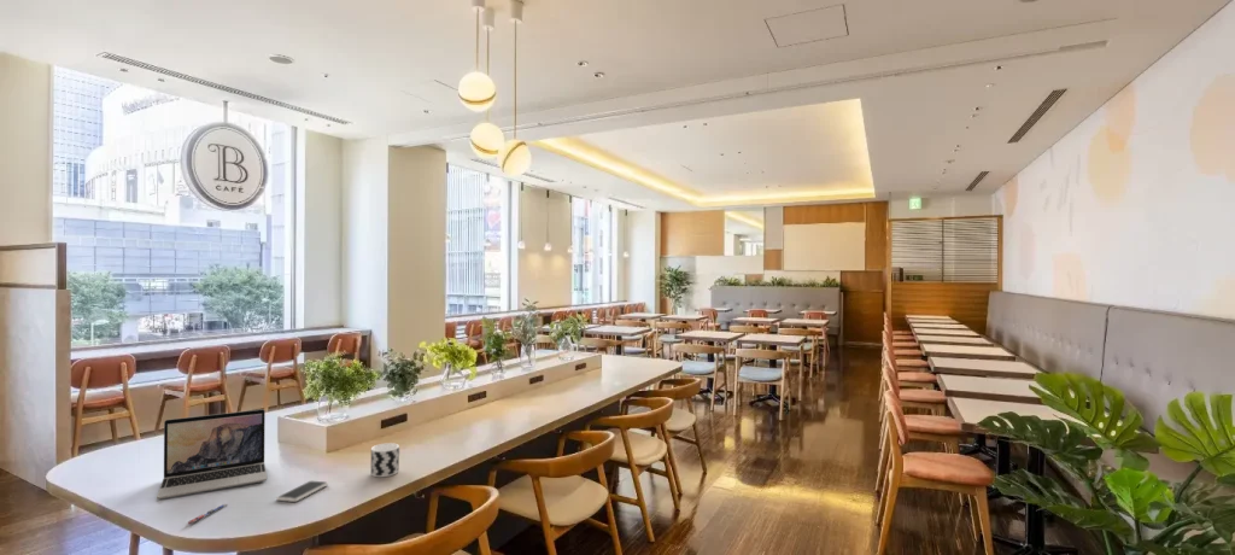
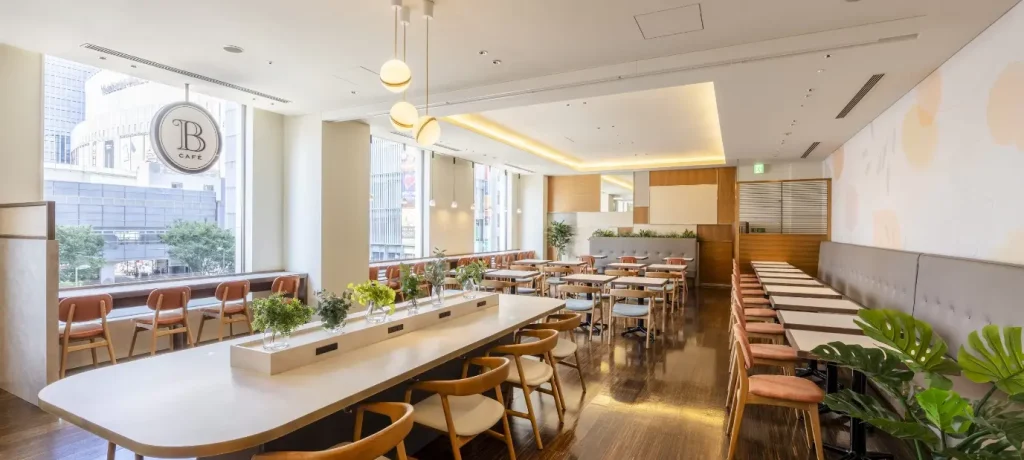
- cup [370,442,400,478]
- smartphone [275,480,329,503]
- pen [186,502,229,526]
- laptop [156,408,268,500]
